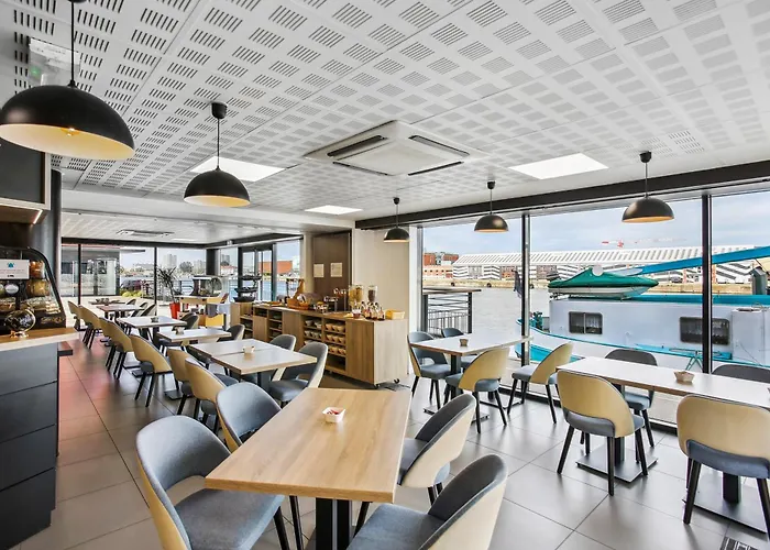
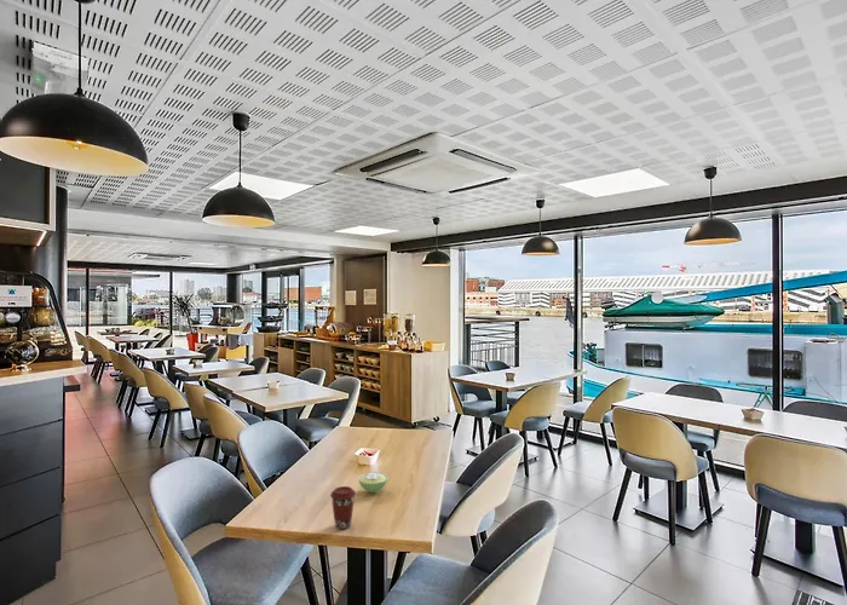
+ coffee cup [329,485,357,530]
+ sugar bowl [357,471,390,494]
